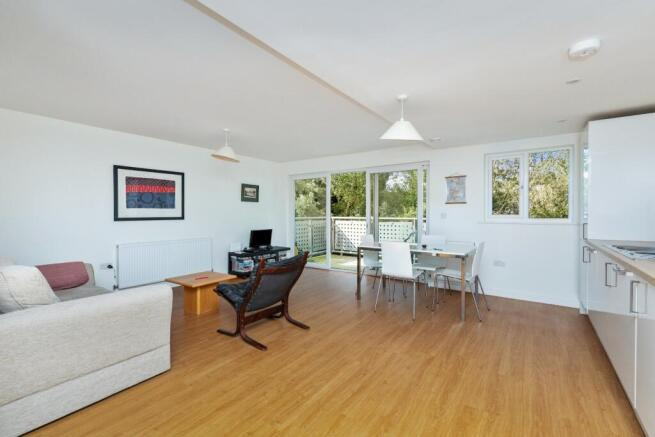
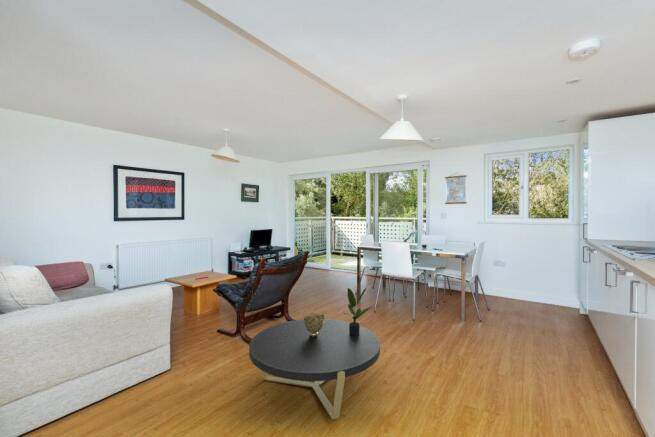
+ coffee table [248,318,381,421]
+ decorative bowl [303,312,325,337]
+ potted plant [343,287,373,335]
